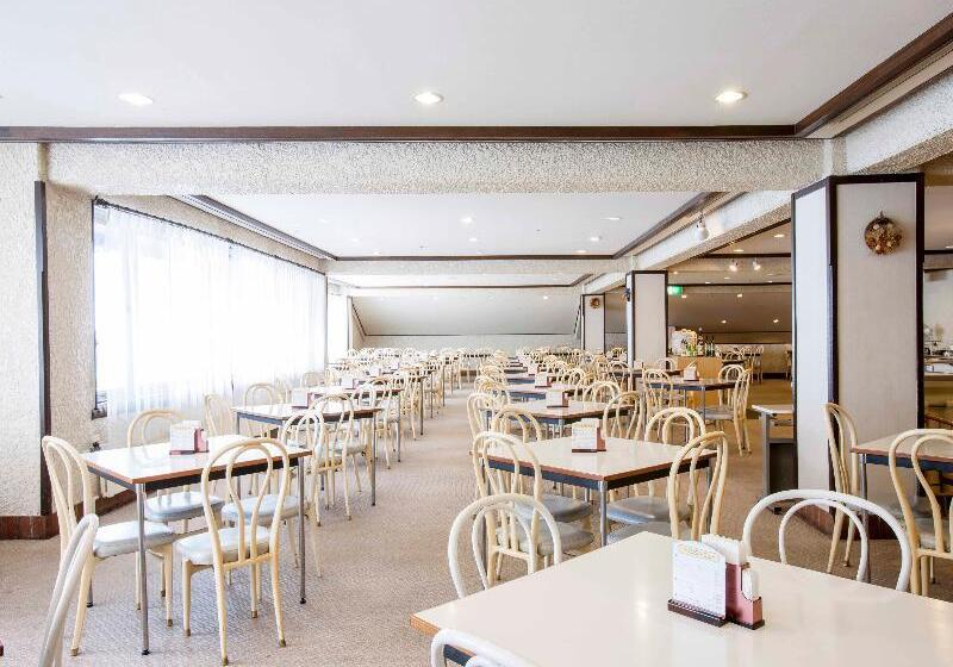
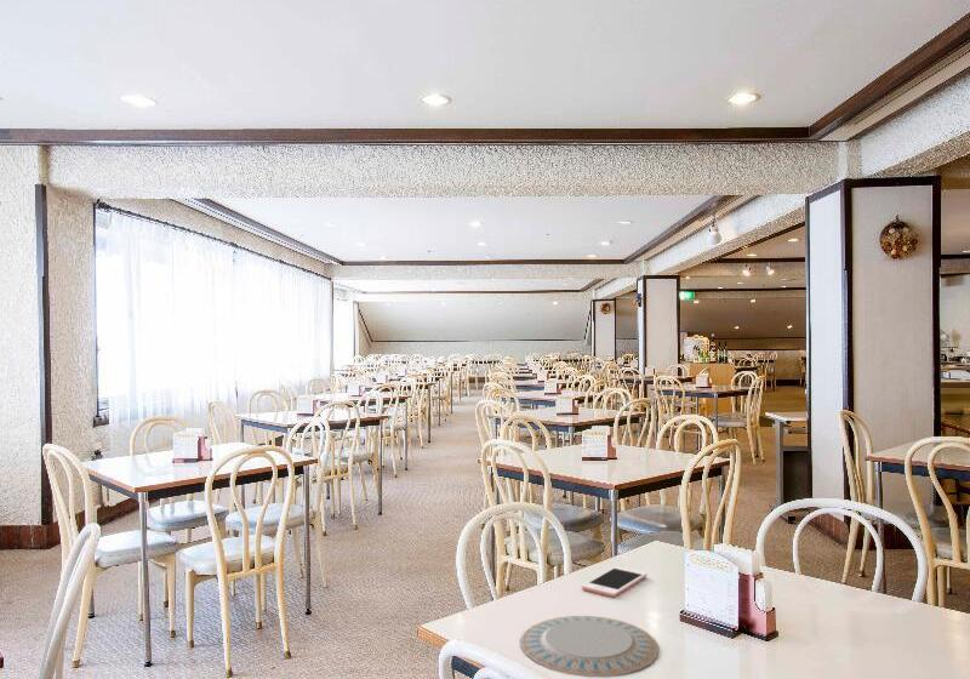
+ cell phone [581,565,649,598]
+ chinaware [519,615,660,678]
